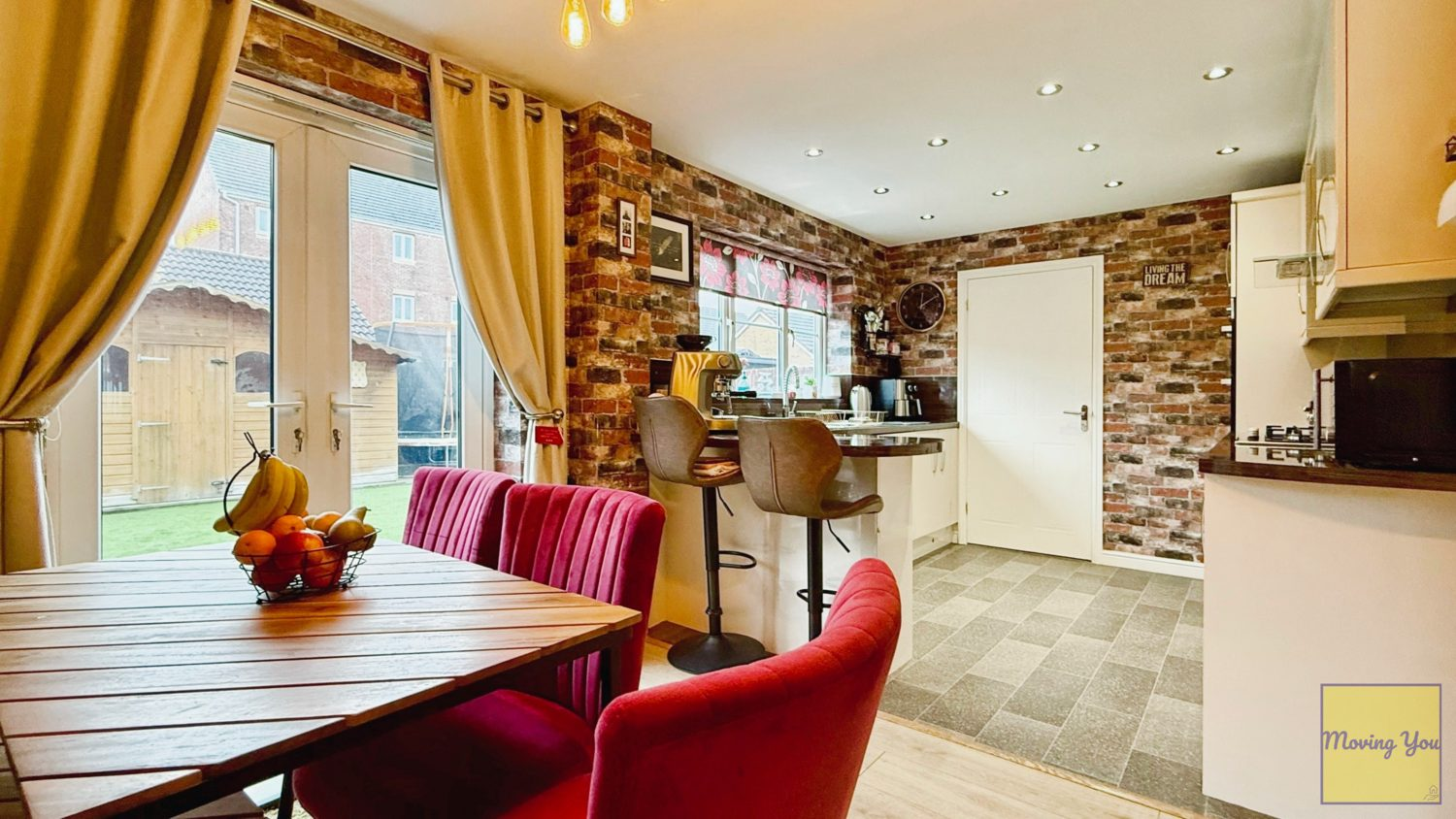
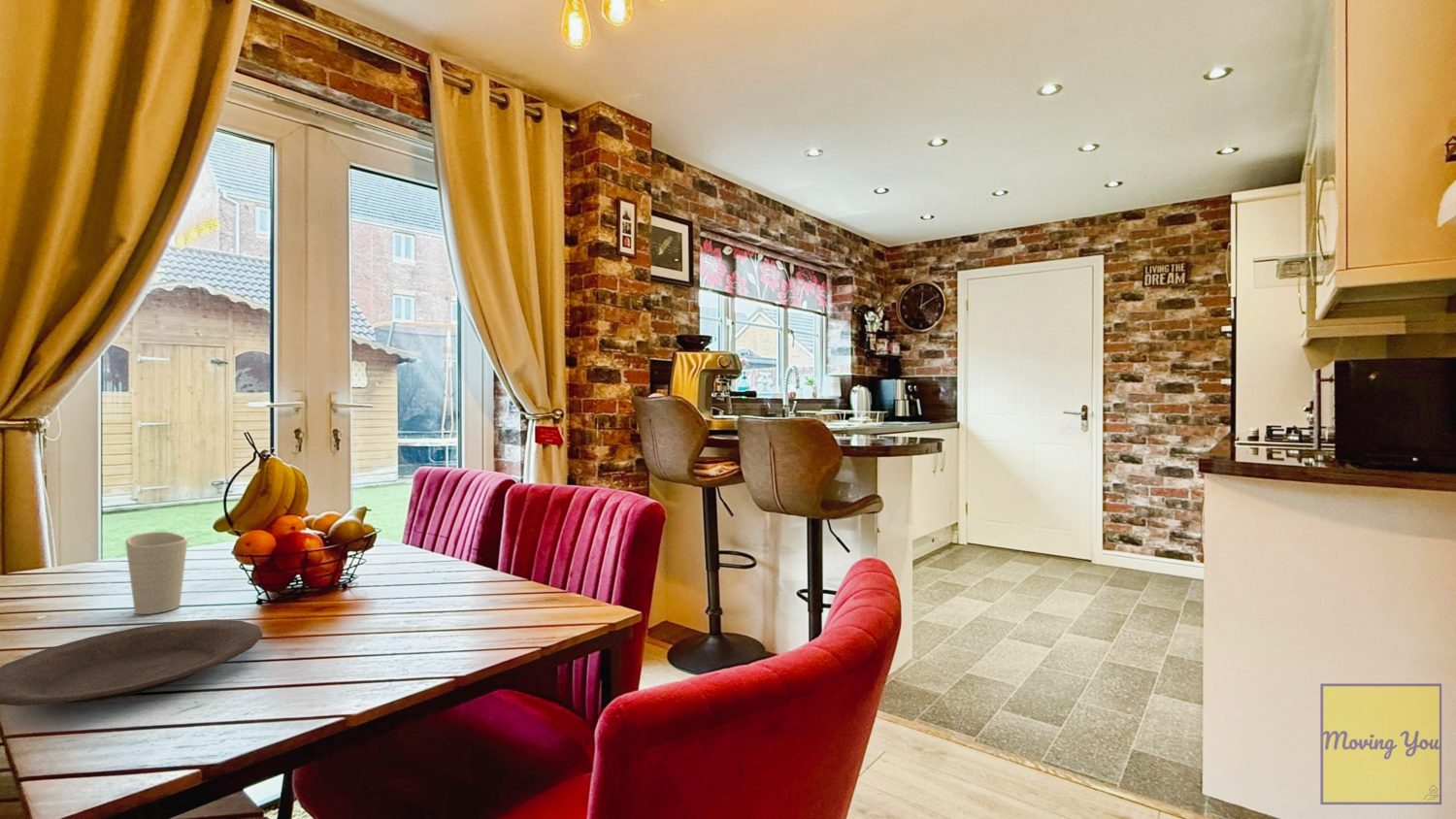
+ plate [0,618,264,707]
+ cup [124,531,188,615]
